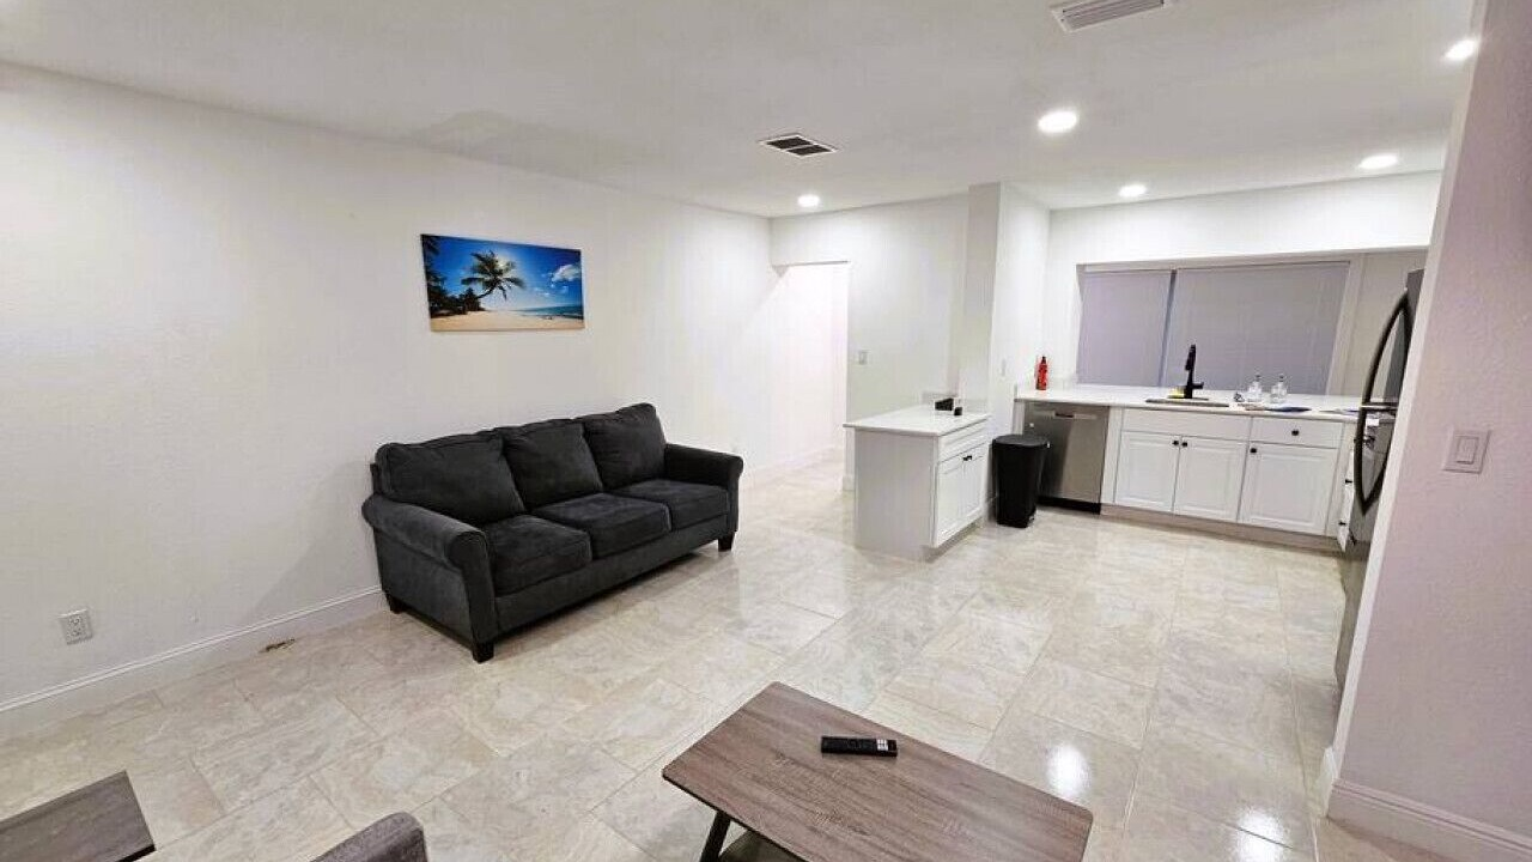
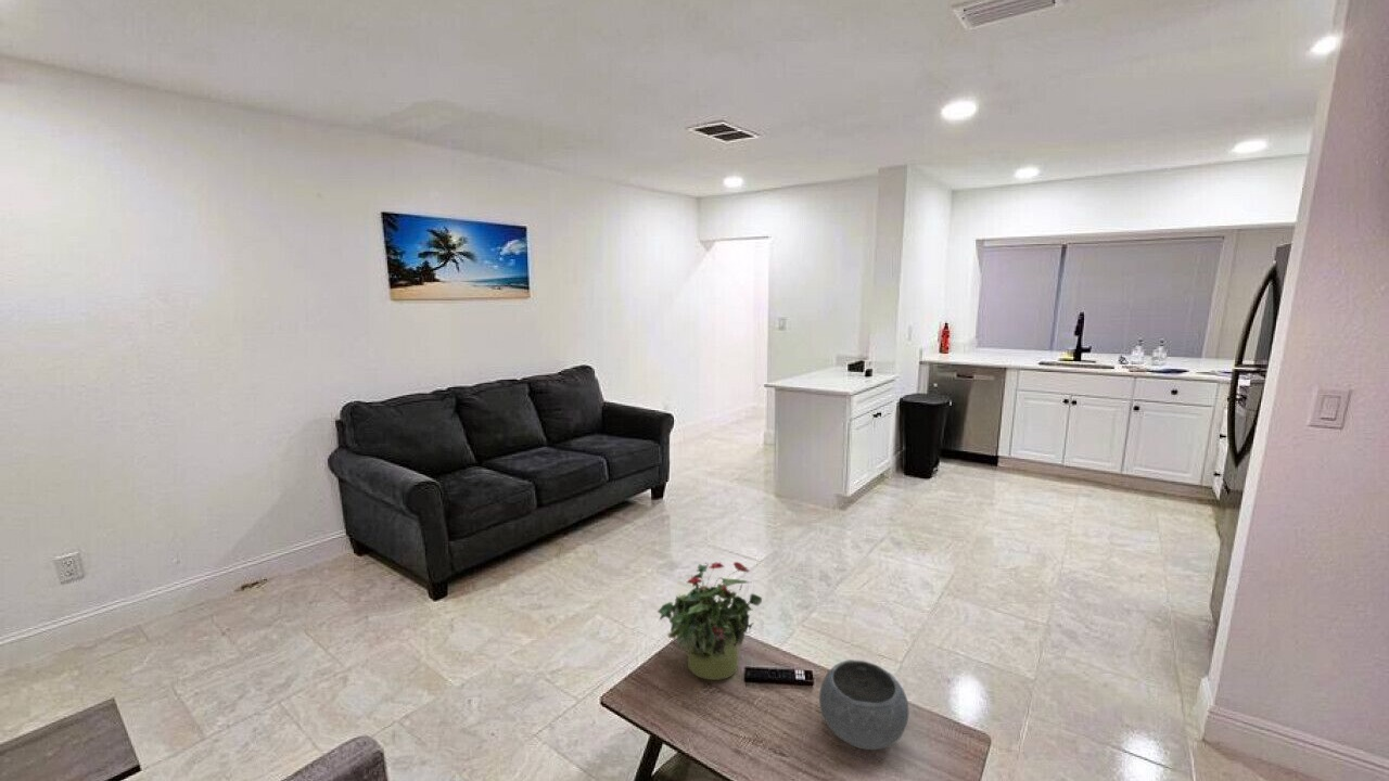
+ bowl [818,658,909,751]
+ potted plant [657,561,763,681]
